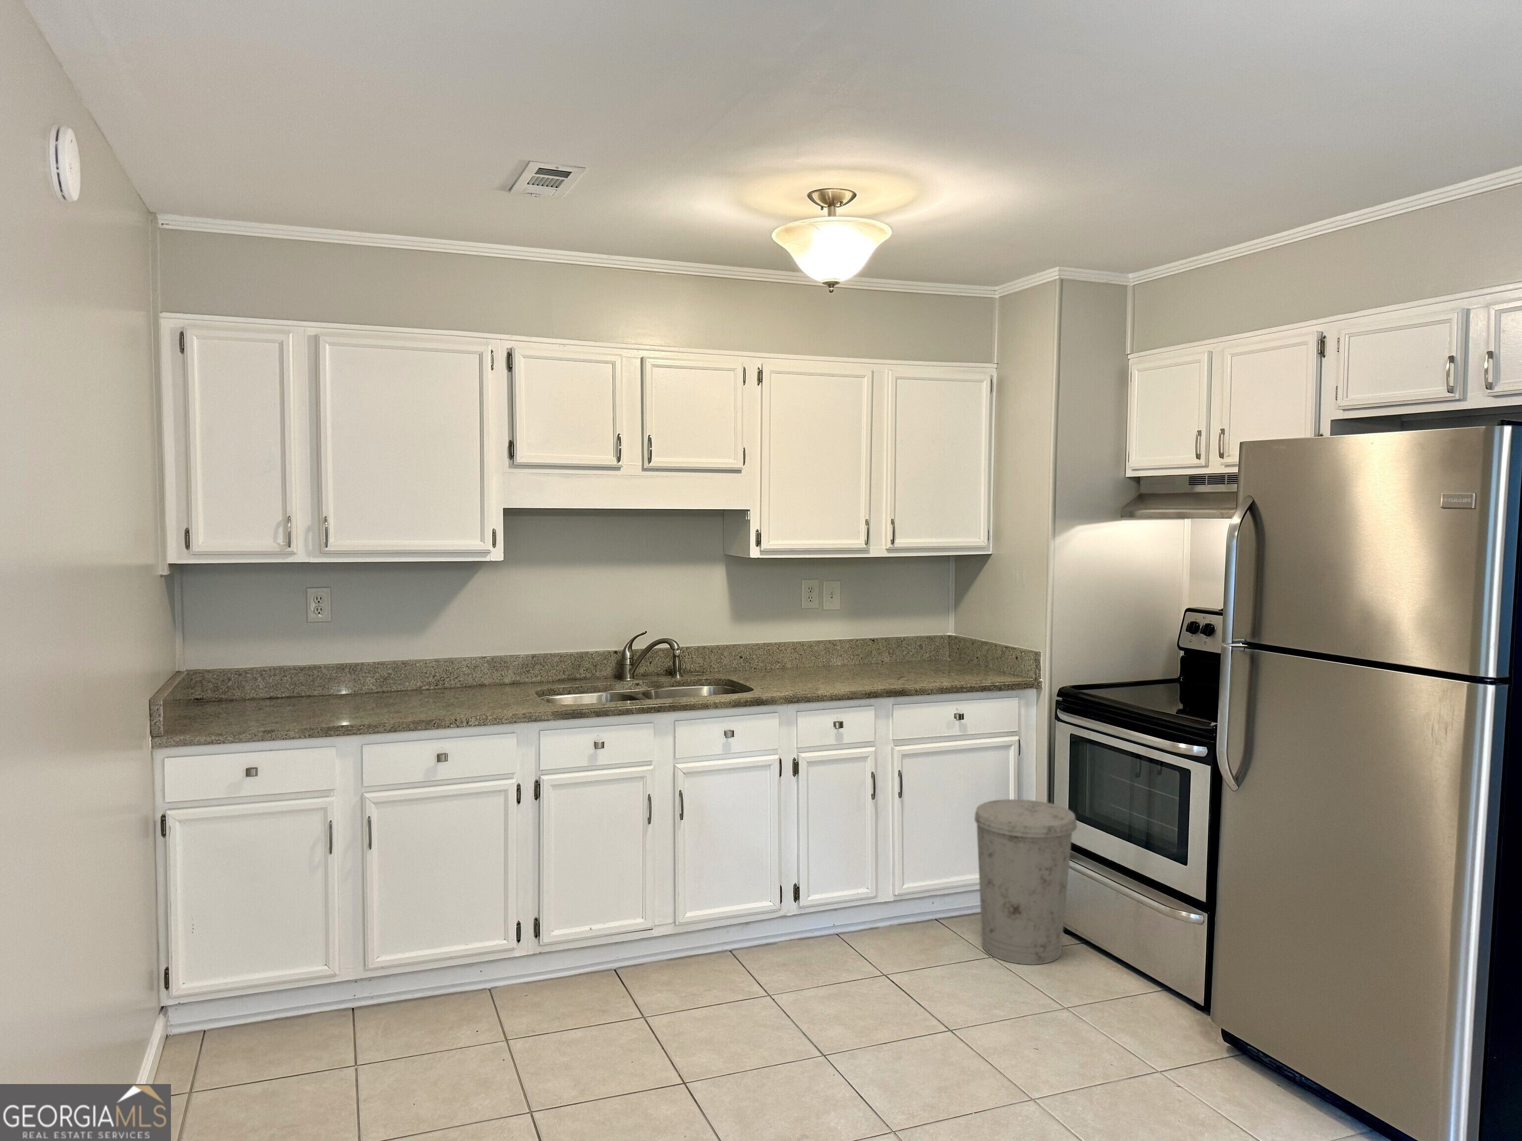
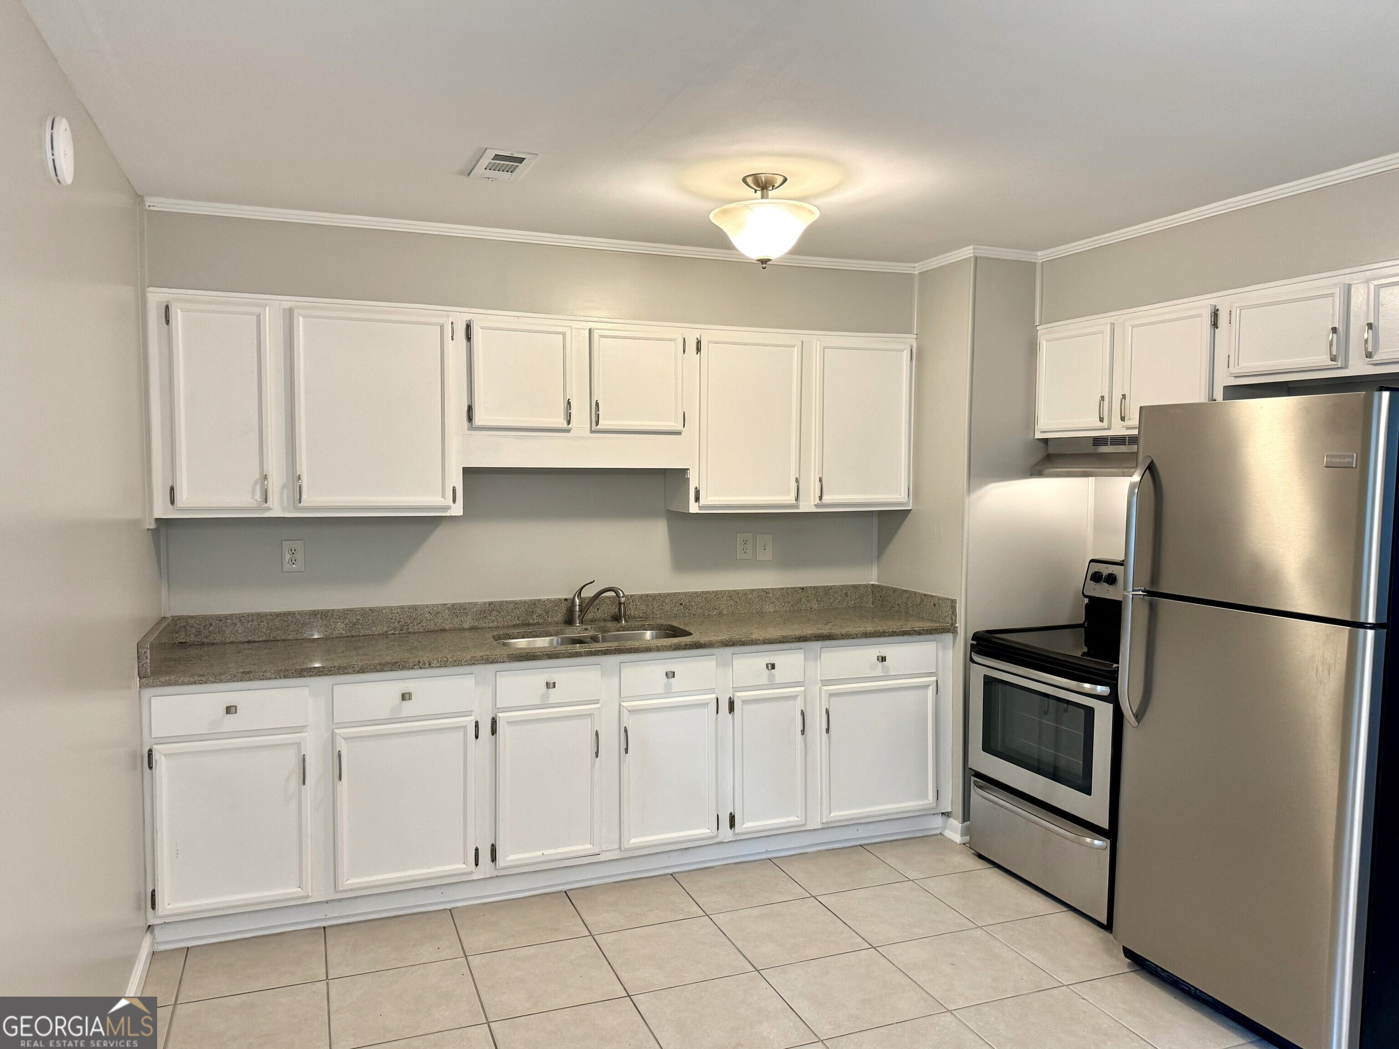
- trash can [974,798,1077,965]
